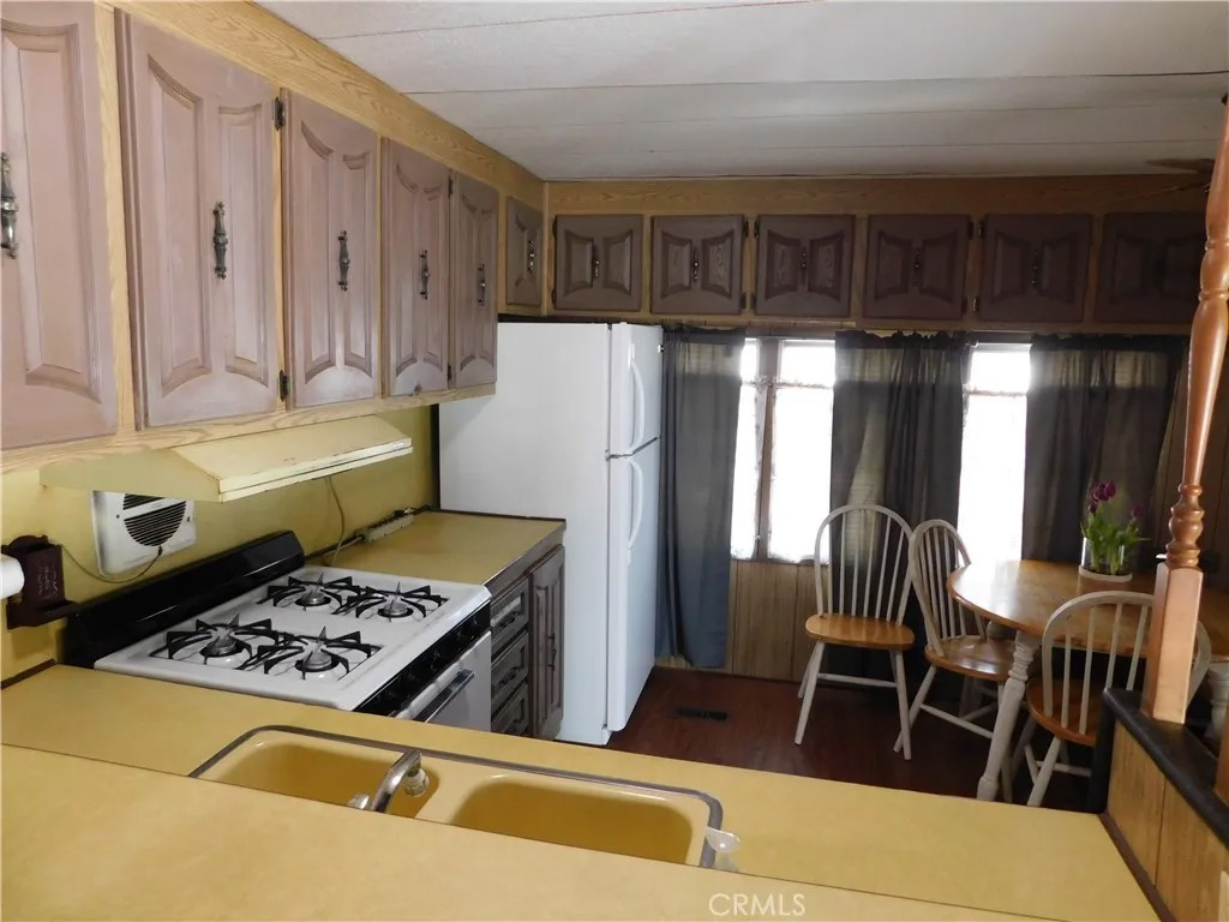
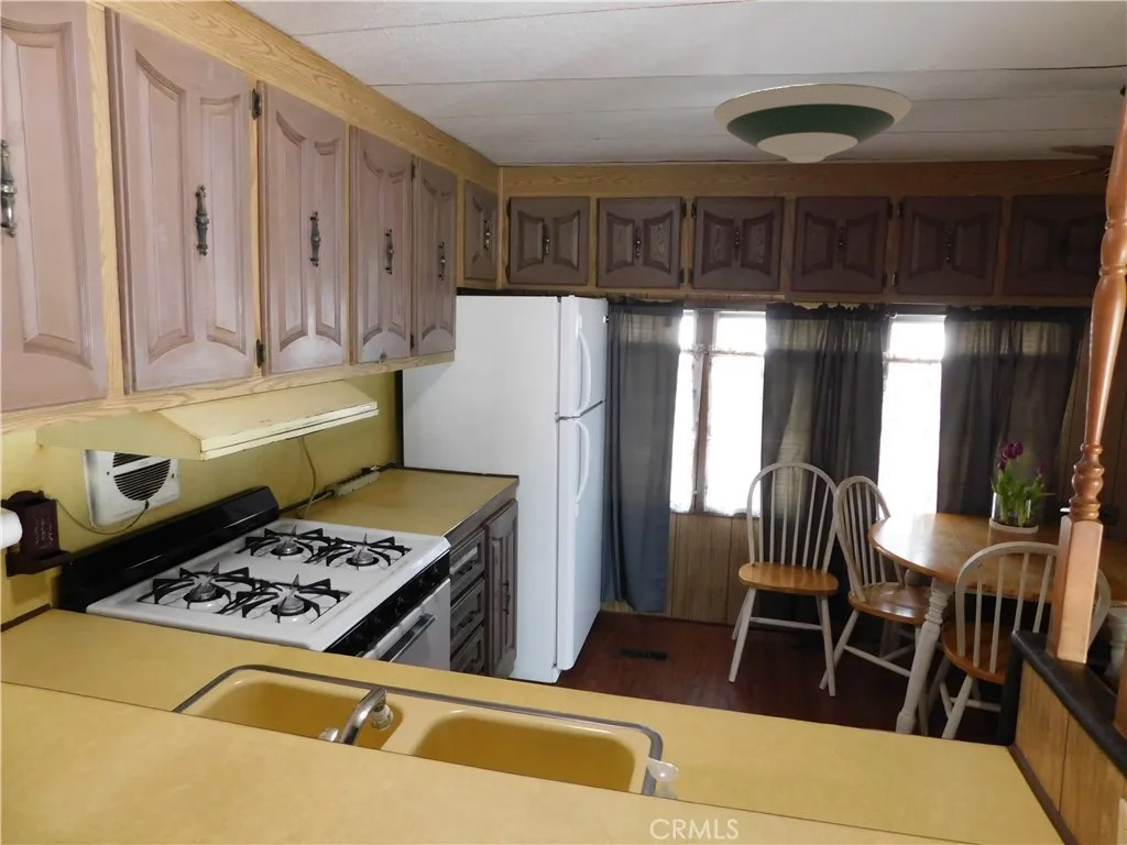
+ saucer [712,83,912,164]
